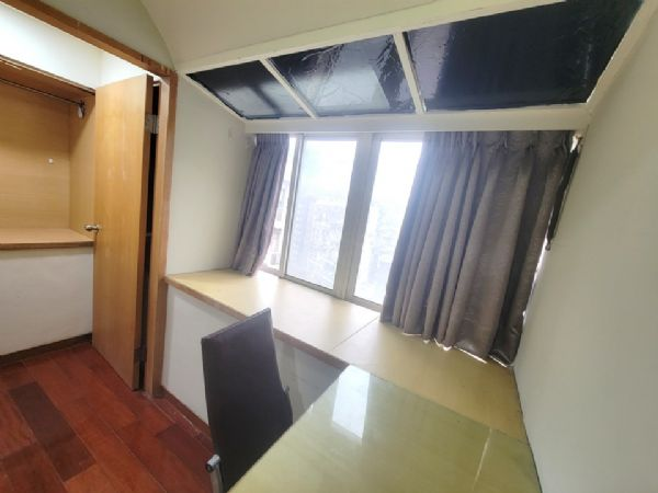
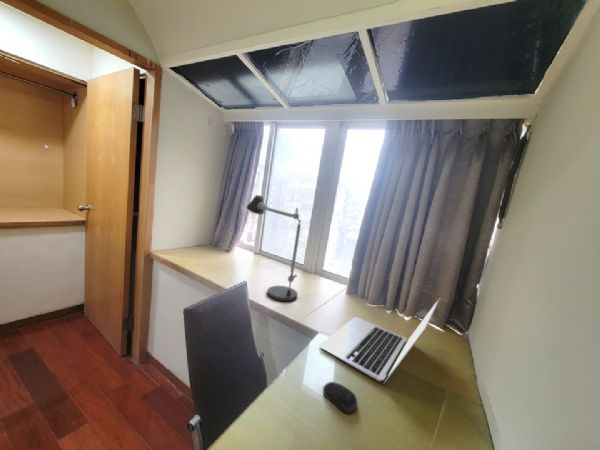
+ computer mouse [322,381,358,414]
+ desk lamp [246,194,302,302]
+ laptop [318,297,441,384]
